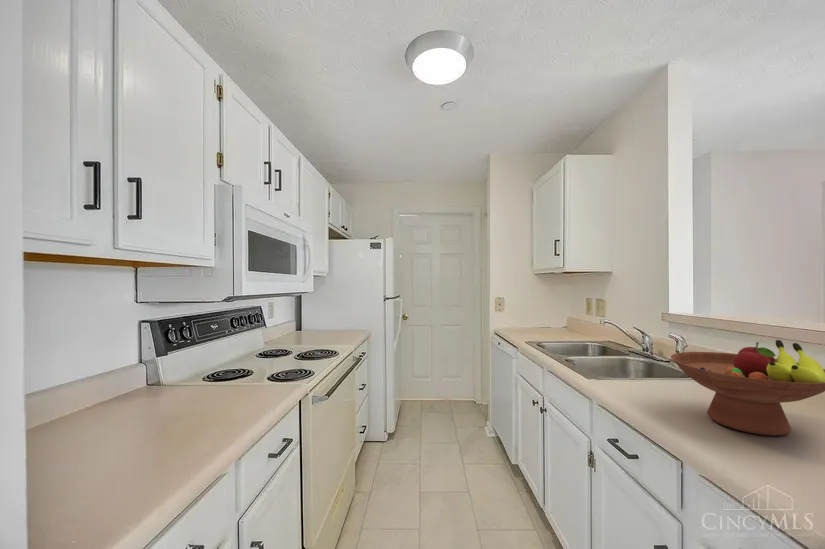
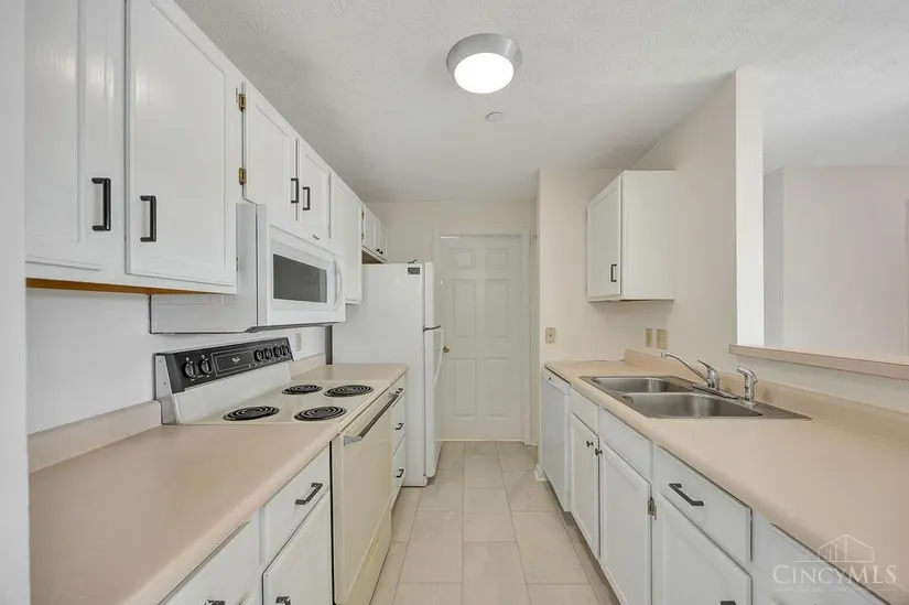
- fruit bowl [670,339,825,437]
